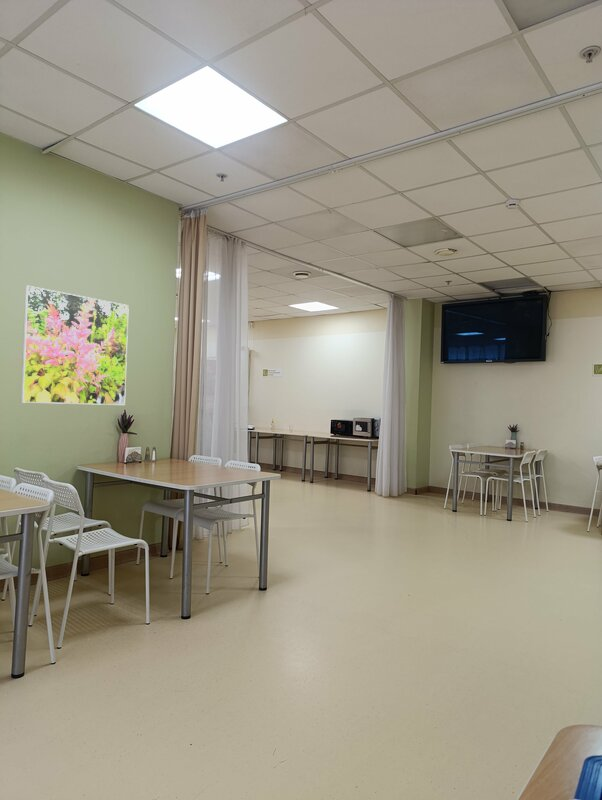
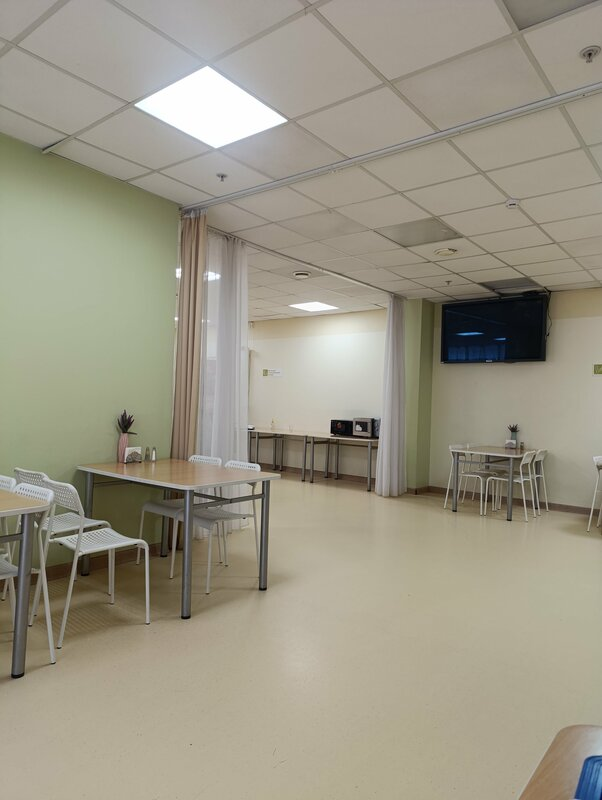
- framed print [20,285,130,406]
